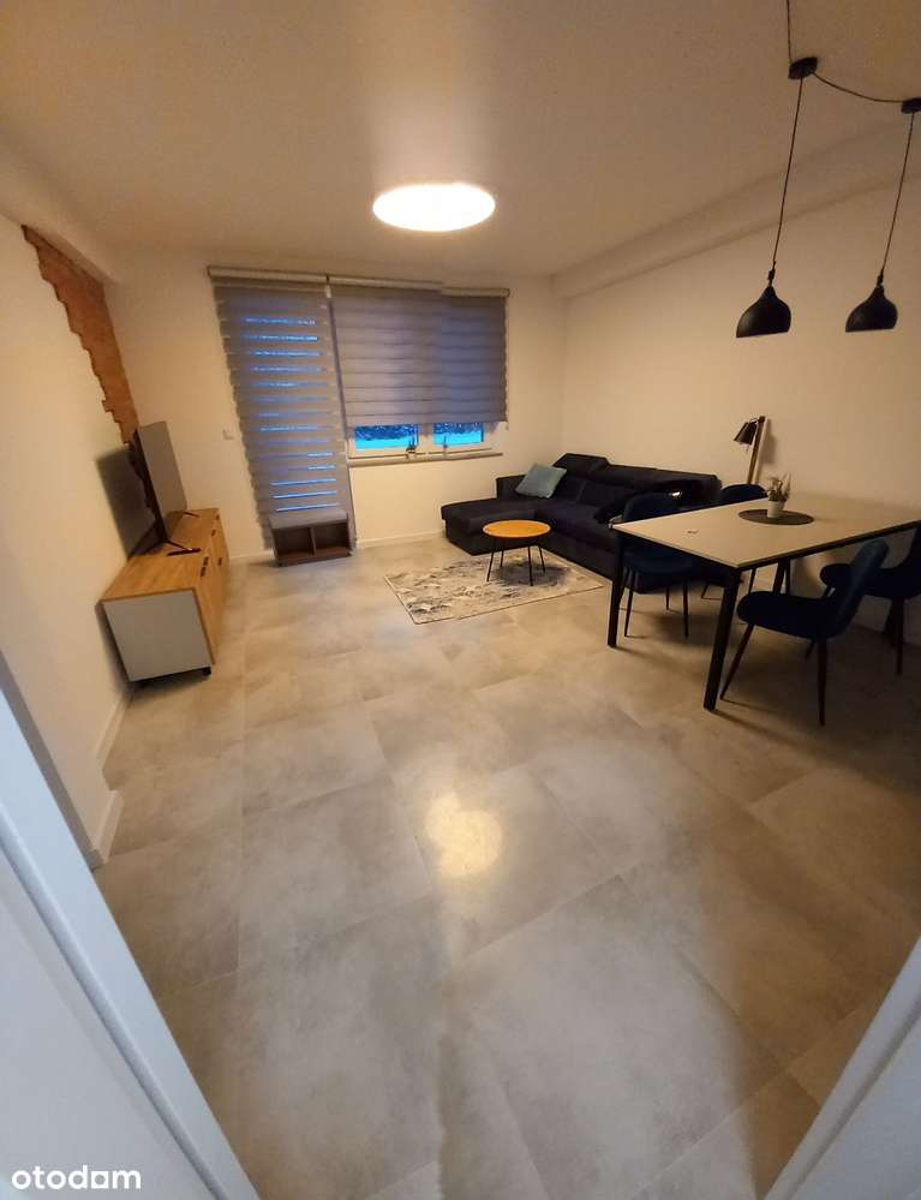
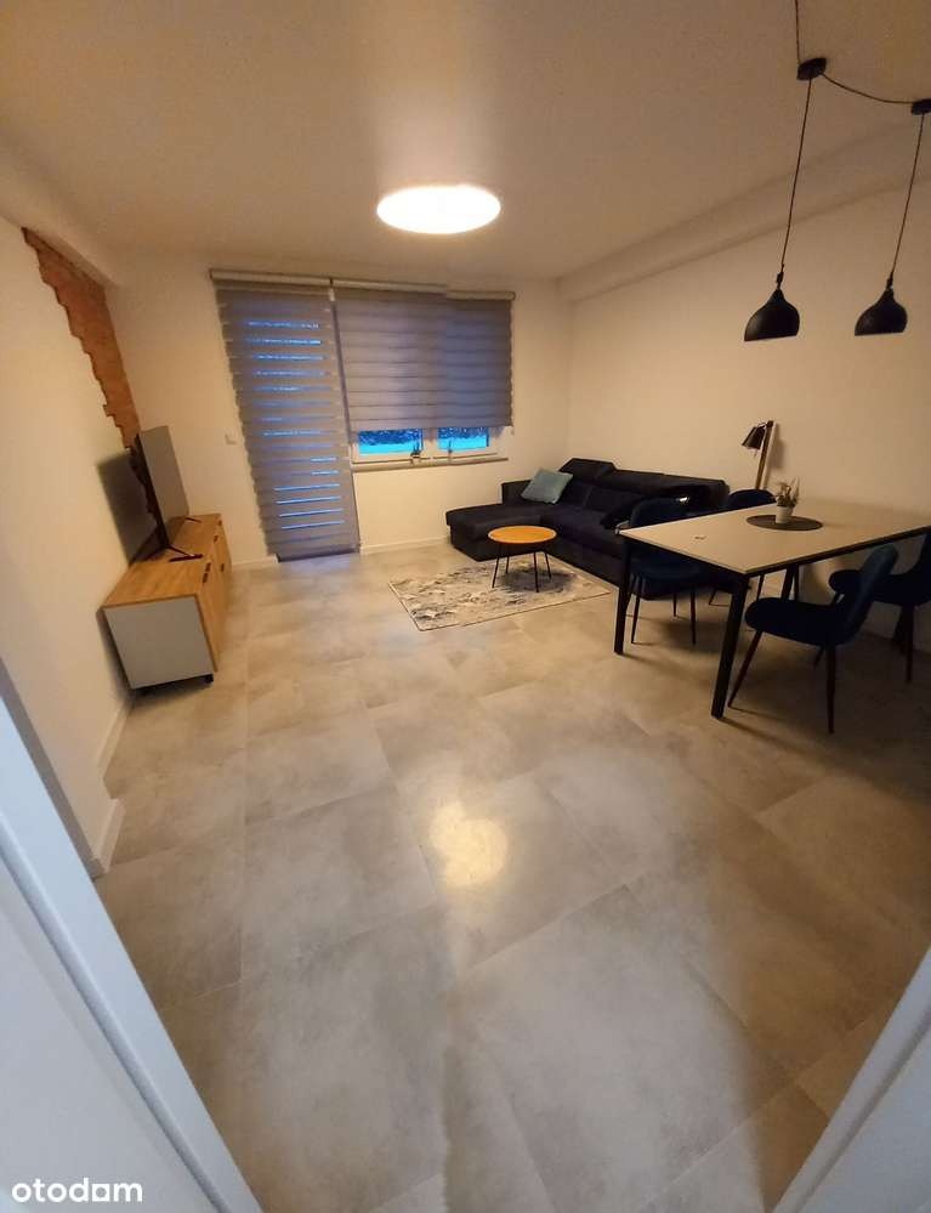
- bench [265,506,354,568]
